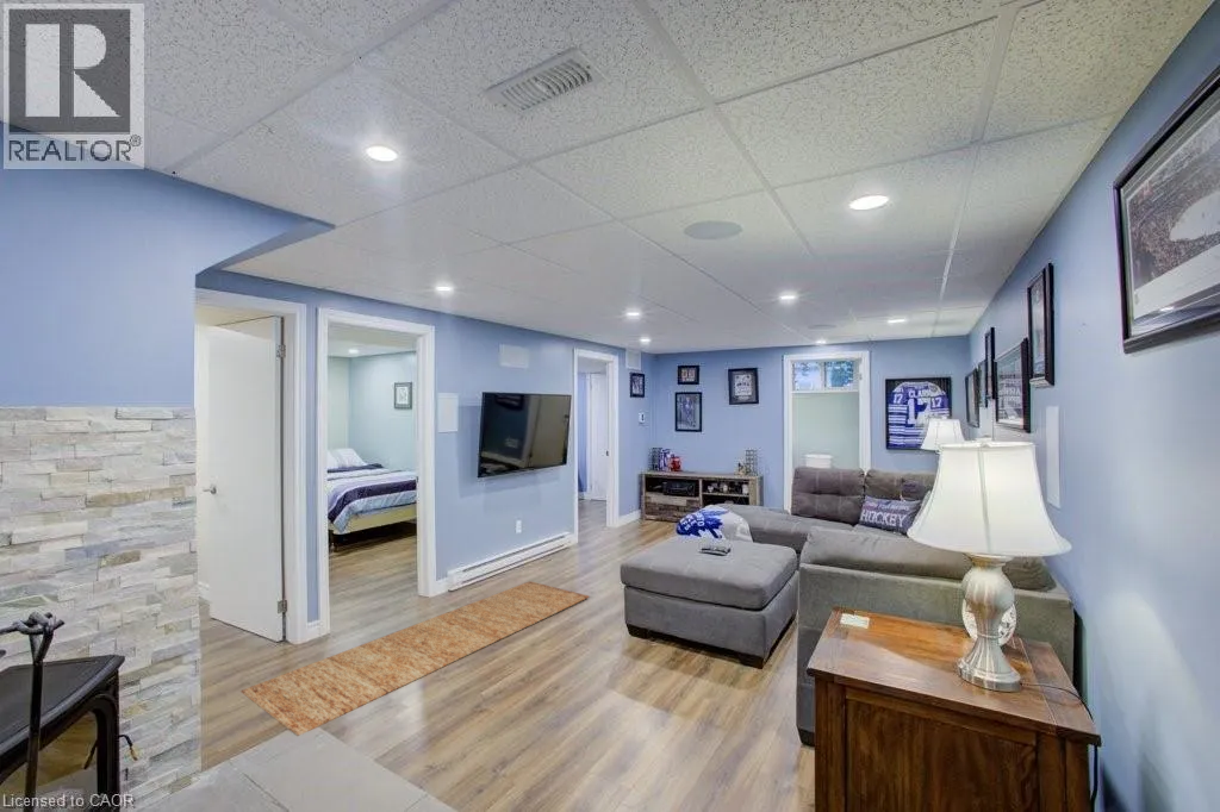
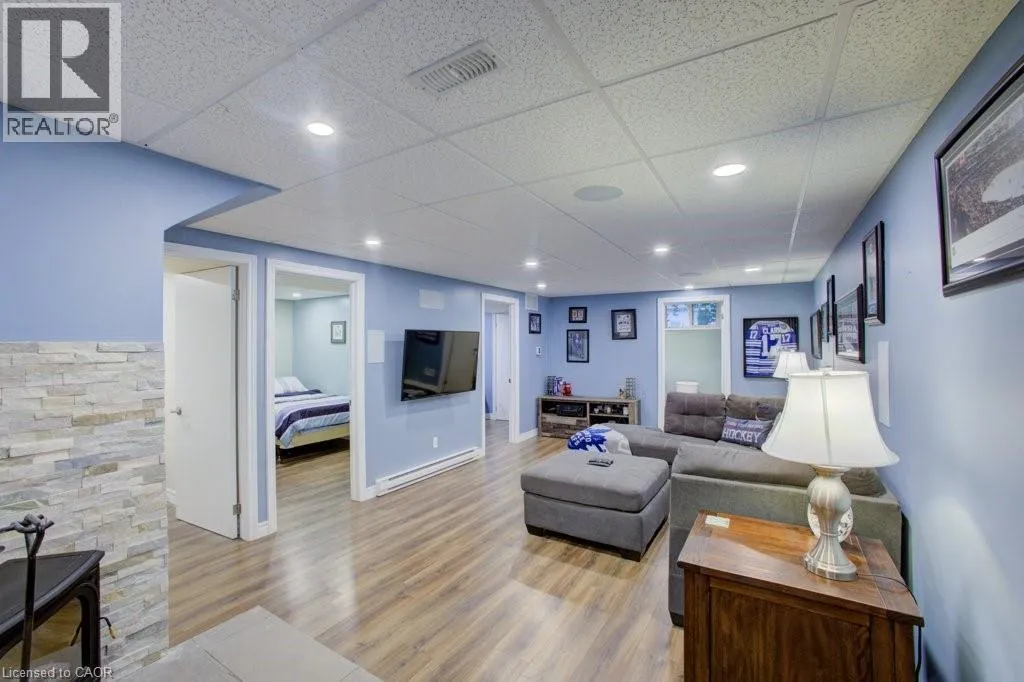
- rug [239,580,590,737]
